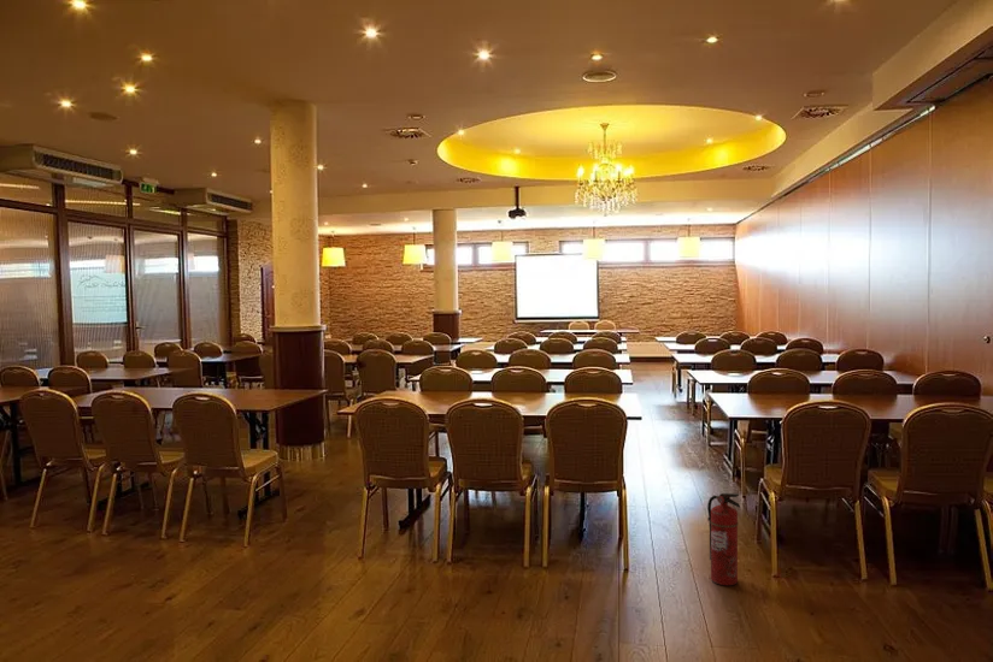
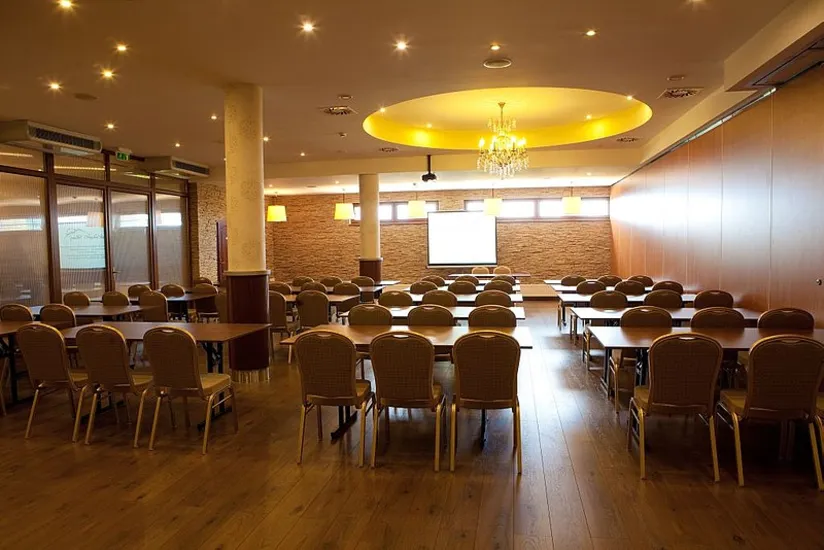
- fire extinguisher [706,492,741,586]
